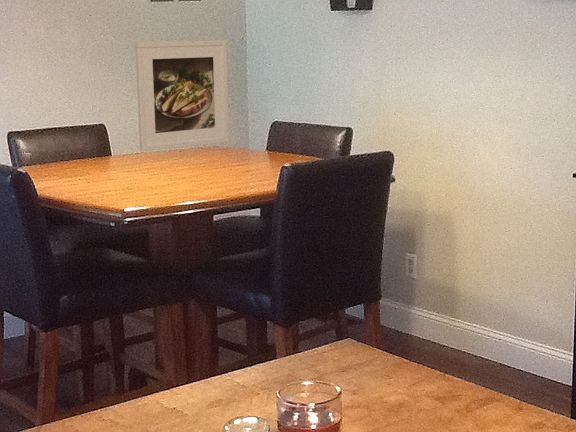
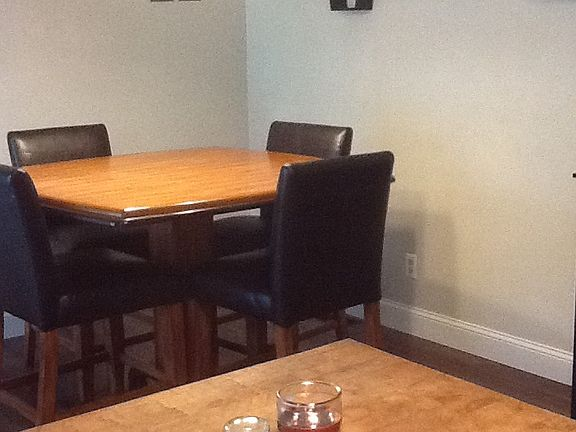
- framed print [134,39,230,152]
